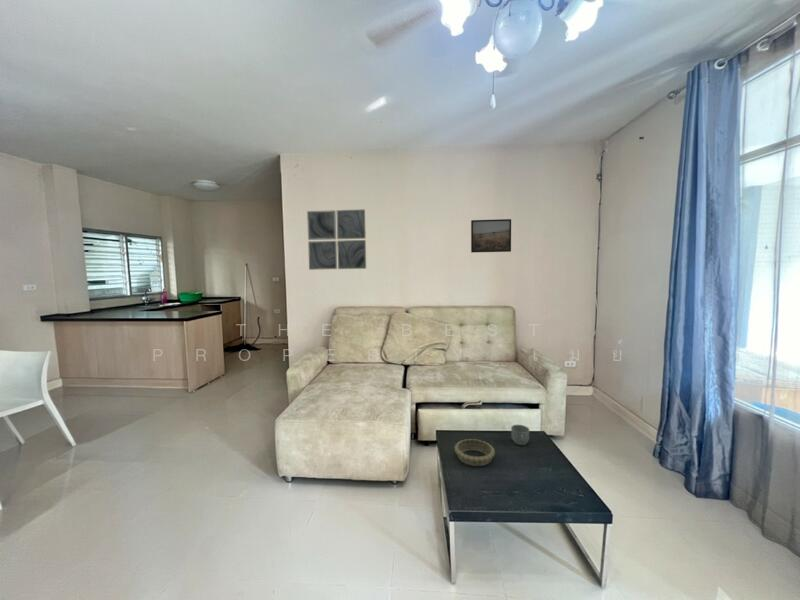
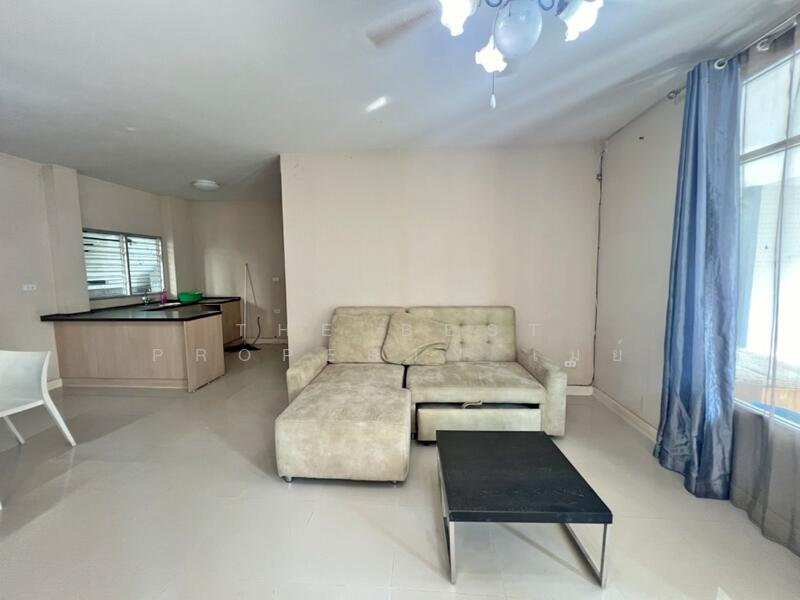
- wall art [306,208,367,271]
- mug [510,424,530,446]
- decorative bowl [453,438,496,467]
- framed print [470,218,512,254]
